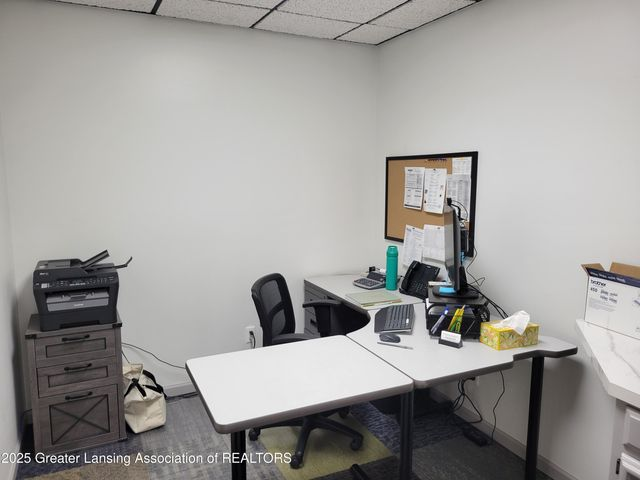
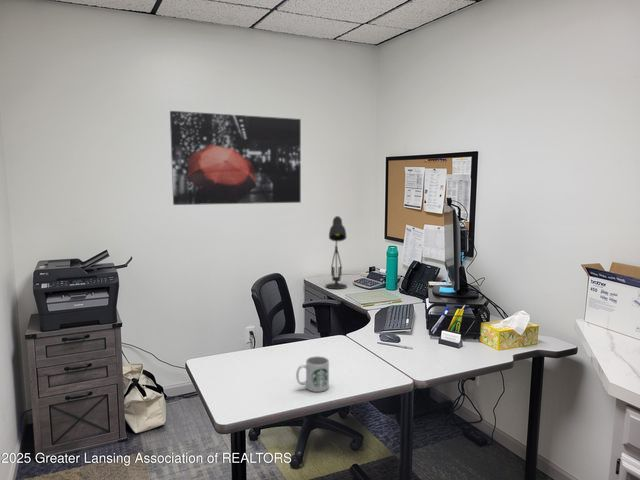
+ mug [295,355,330,393]
+ desk lamp [325,215,348,290]
+ wall art [169,110,302,206]
